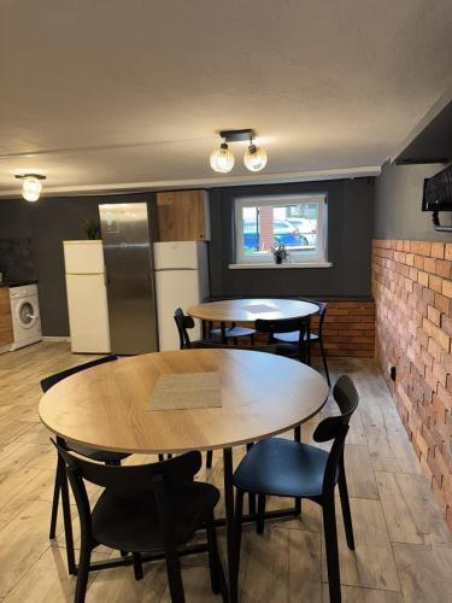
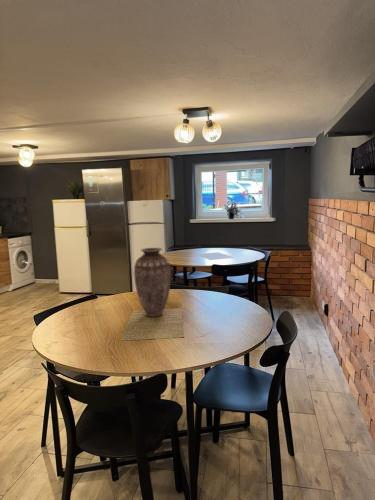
+ vase [133,247,172,318]
